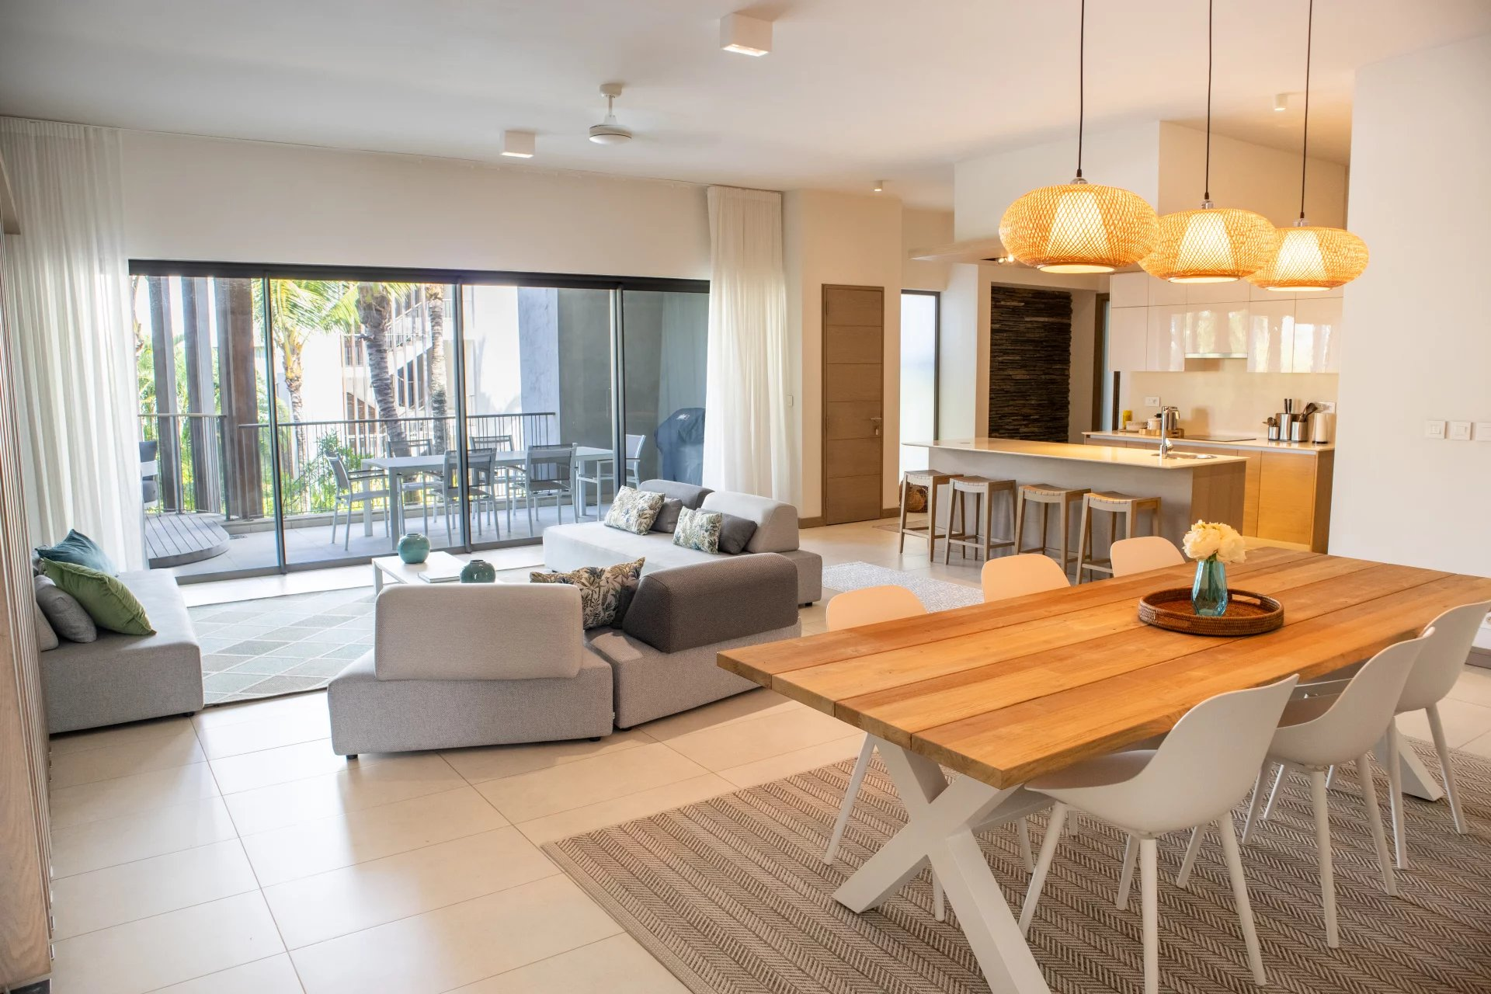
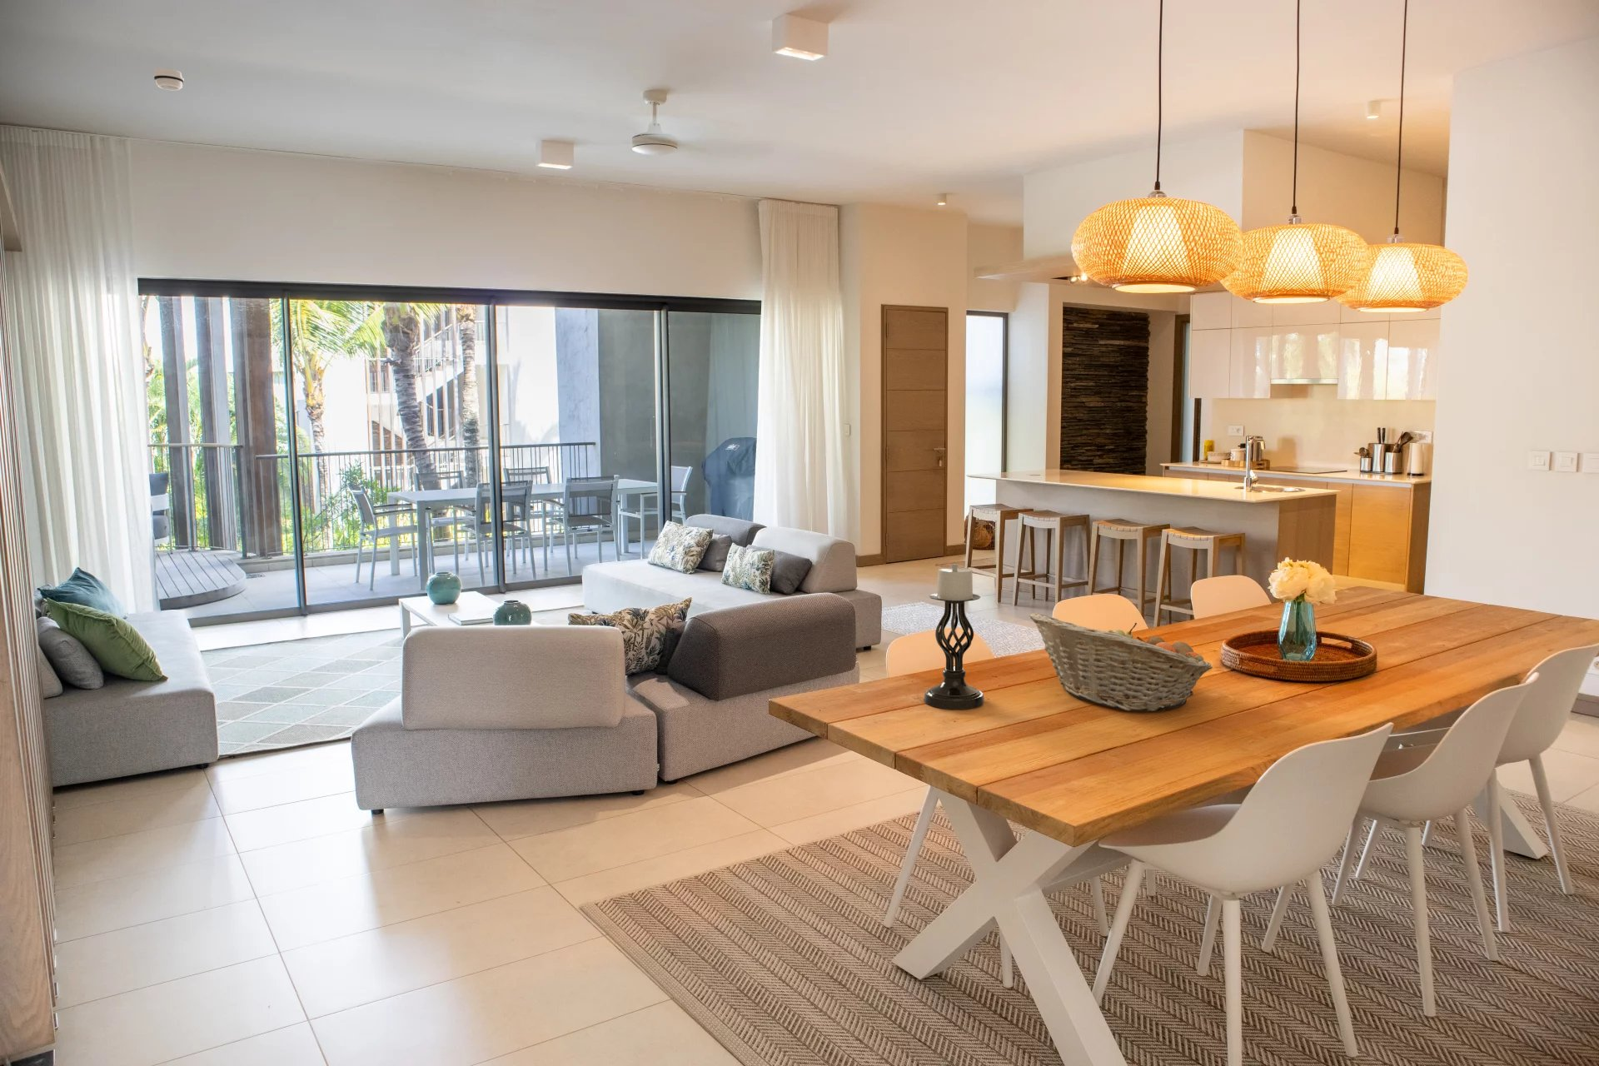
+ candle holder [923,563,985,709]
+ smoke detector [152,68,184,92]
+ fruit basket [1029,612,1212,711]
